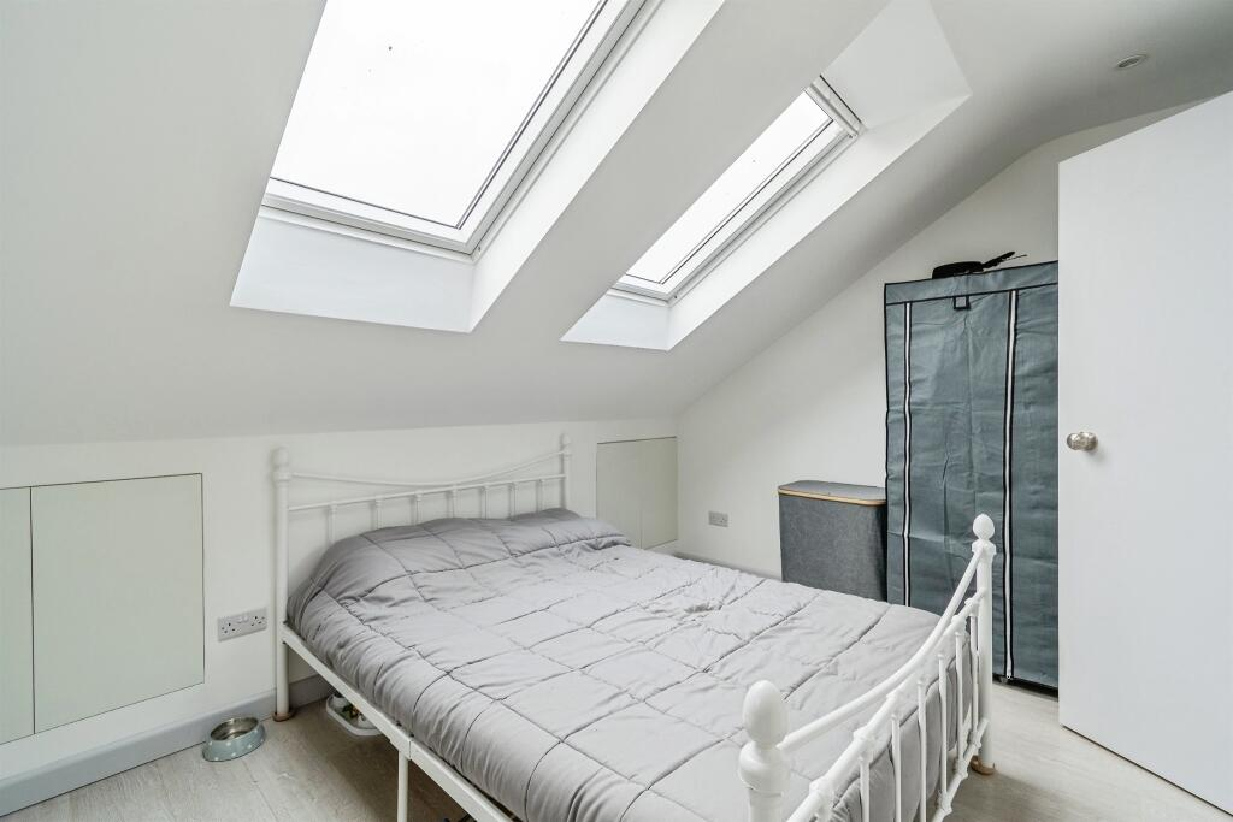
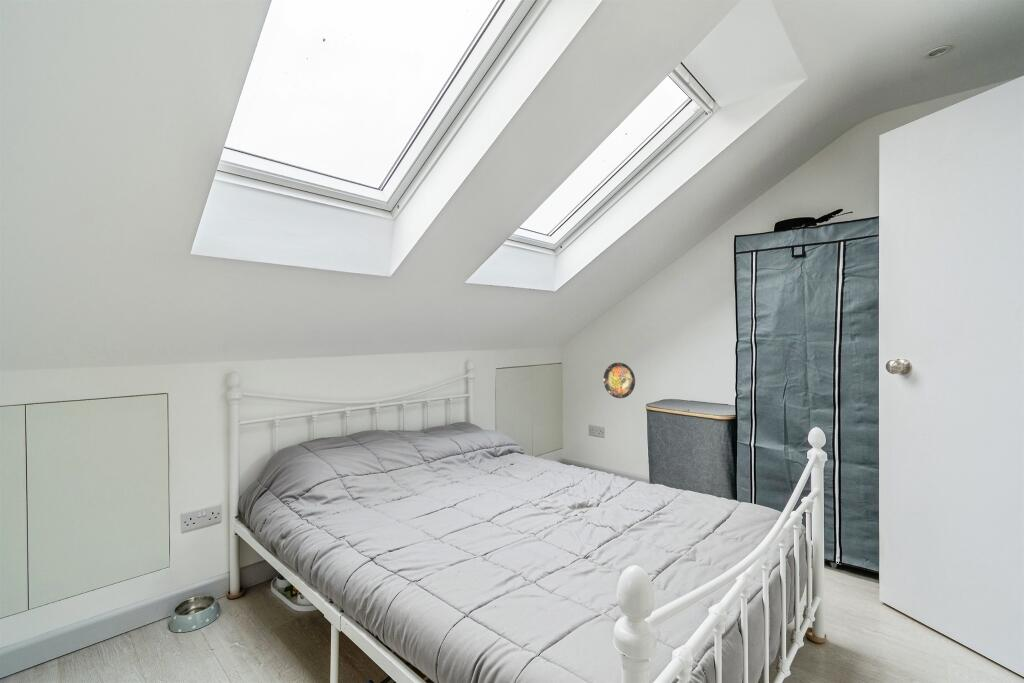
+ decorative plate [602,361,636,399]
